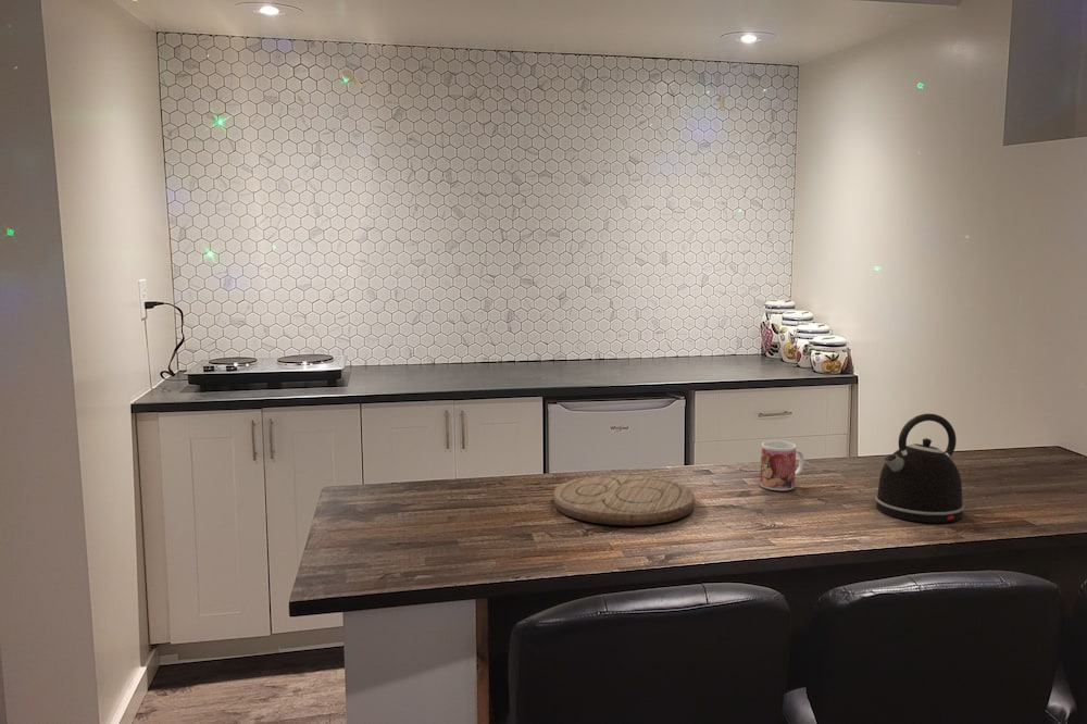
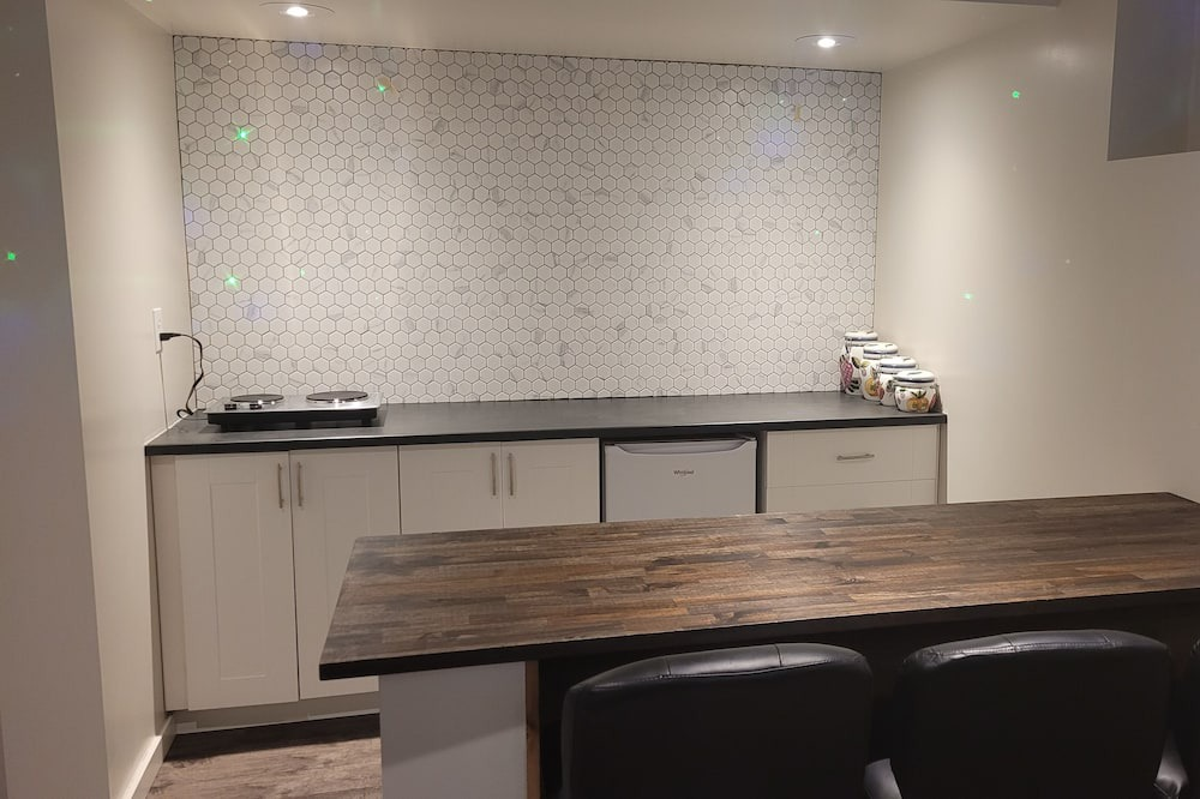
- mug [759,440,804,491]
- kettle [874,413,965,524]
- cutting board [552,474,696,526]
